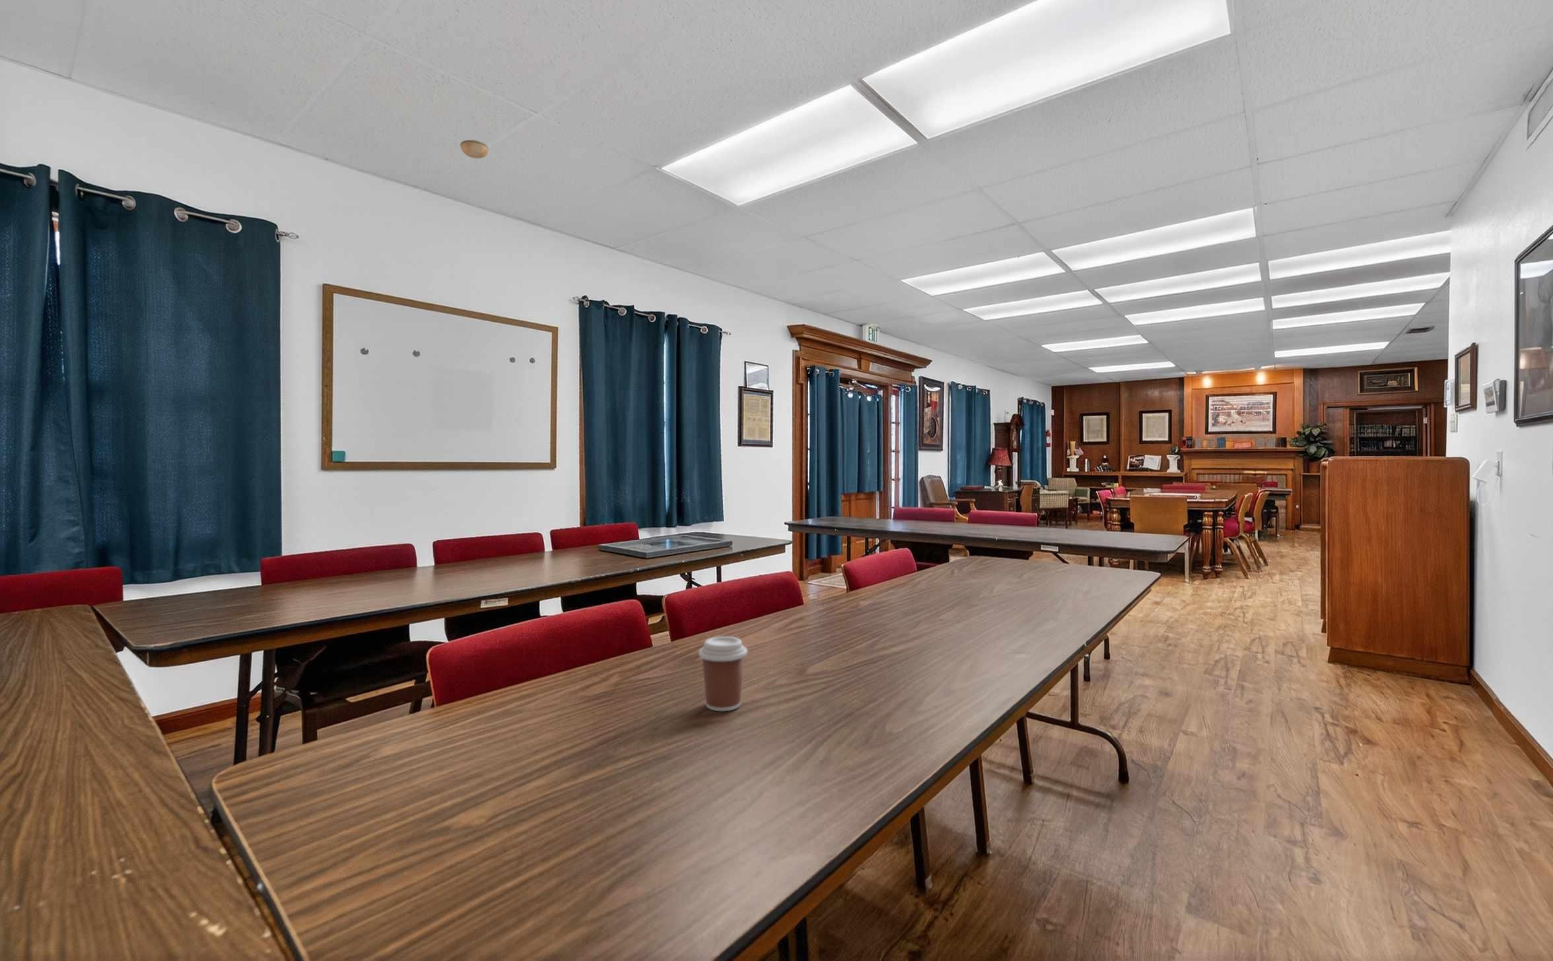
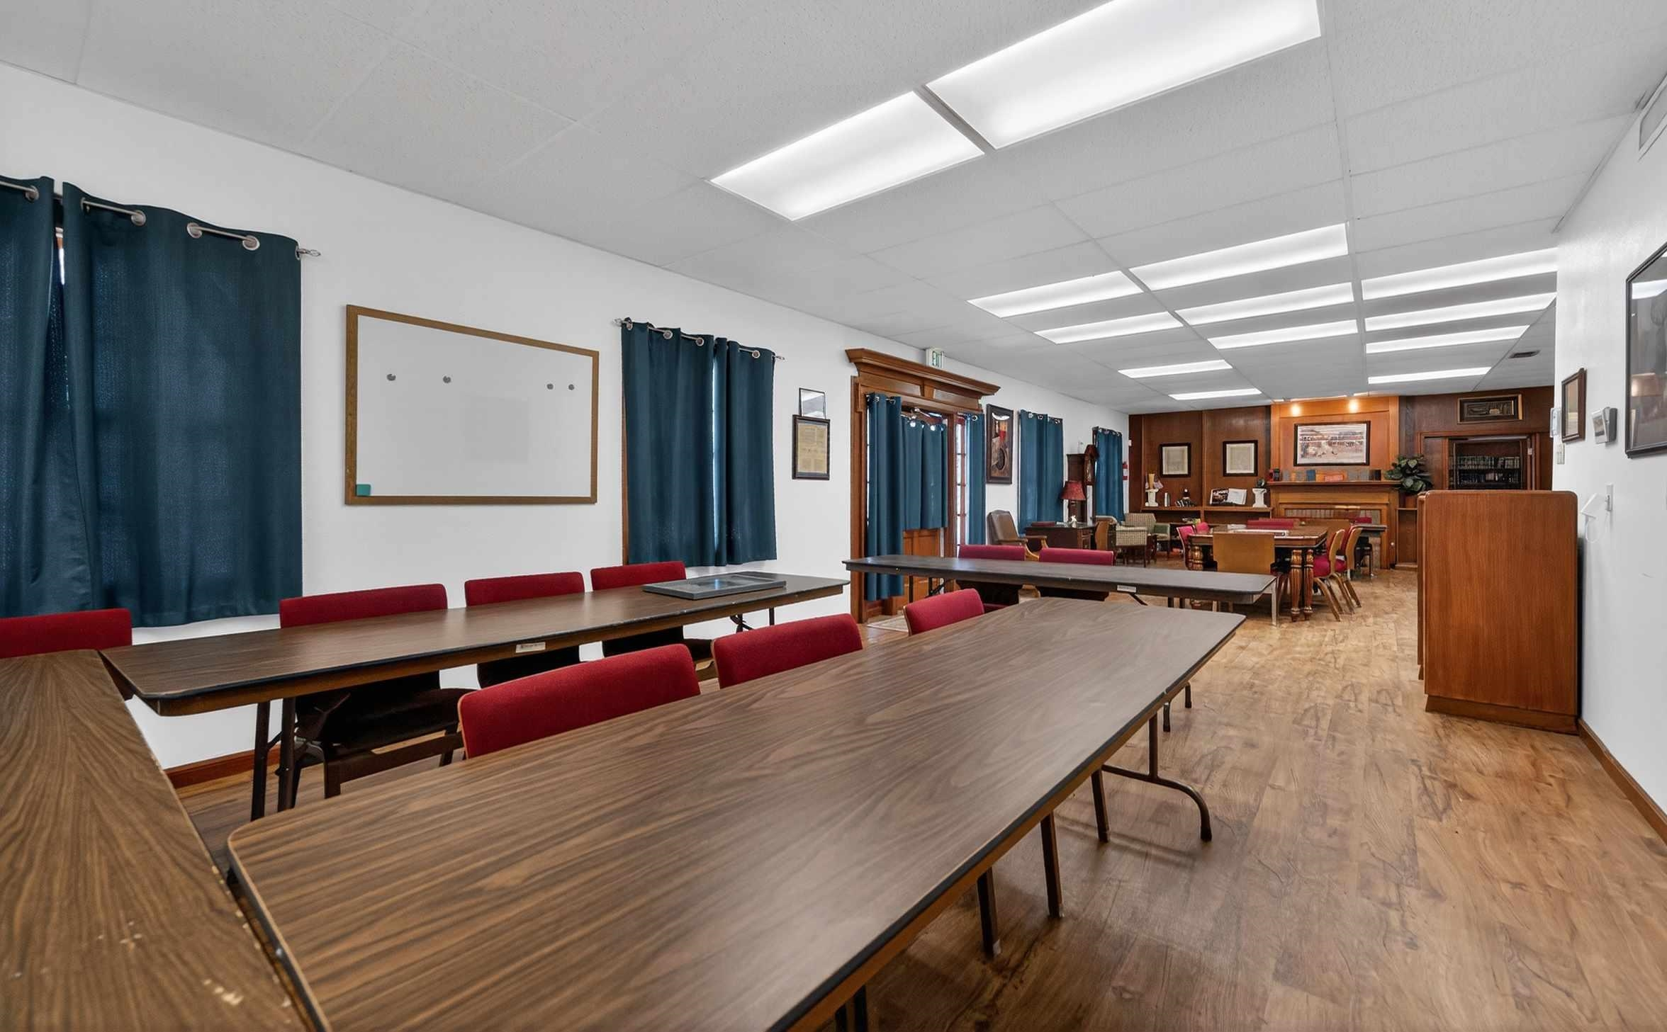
- coffee cup [698,636,748,712]
- smoke detector [459,140,489,159]
